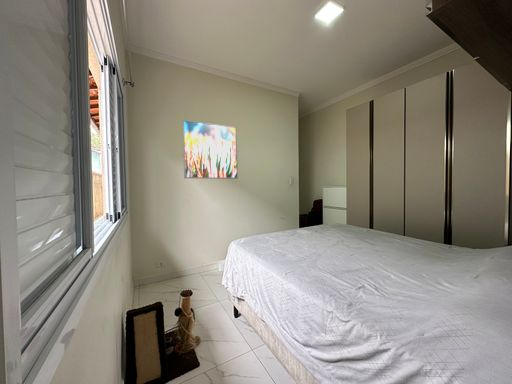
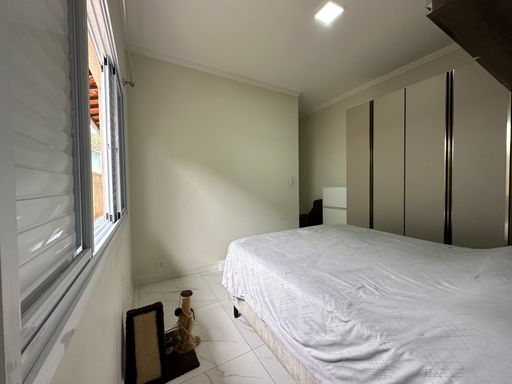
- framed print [182,119,239,179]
